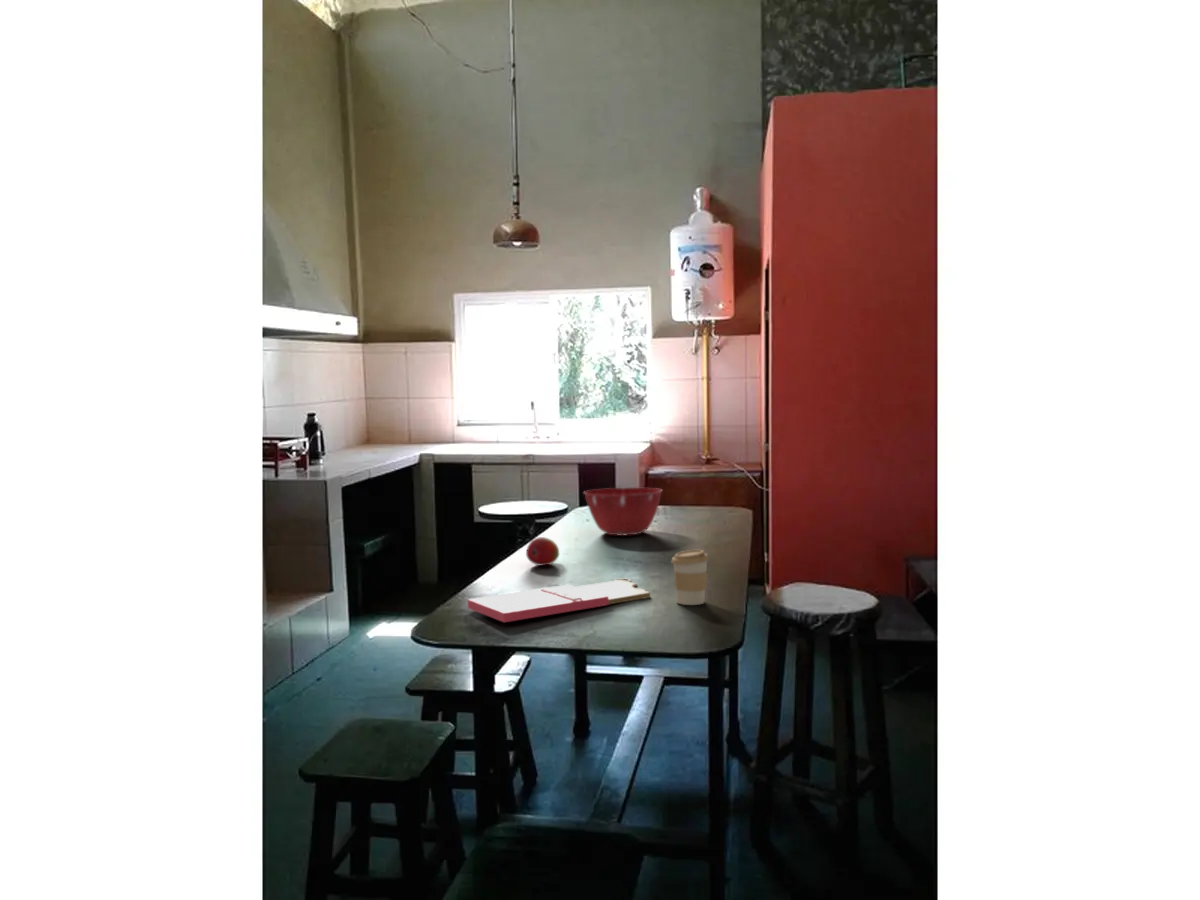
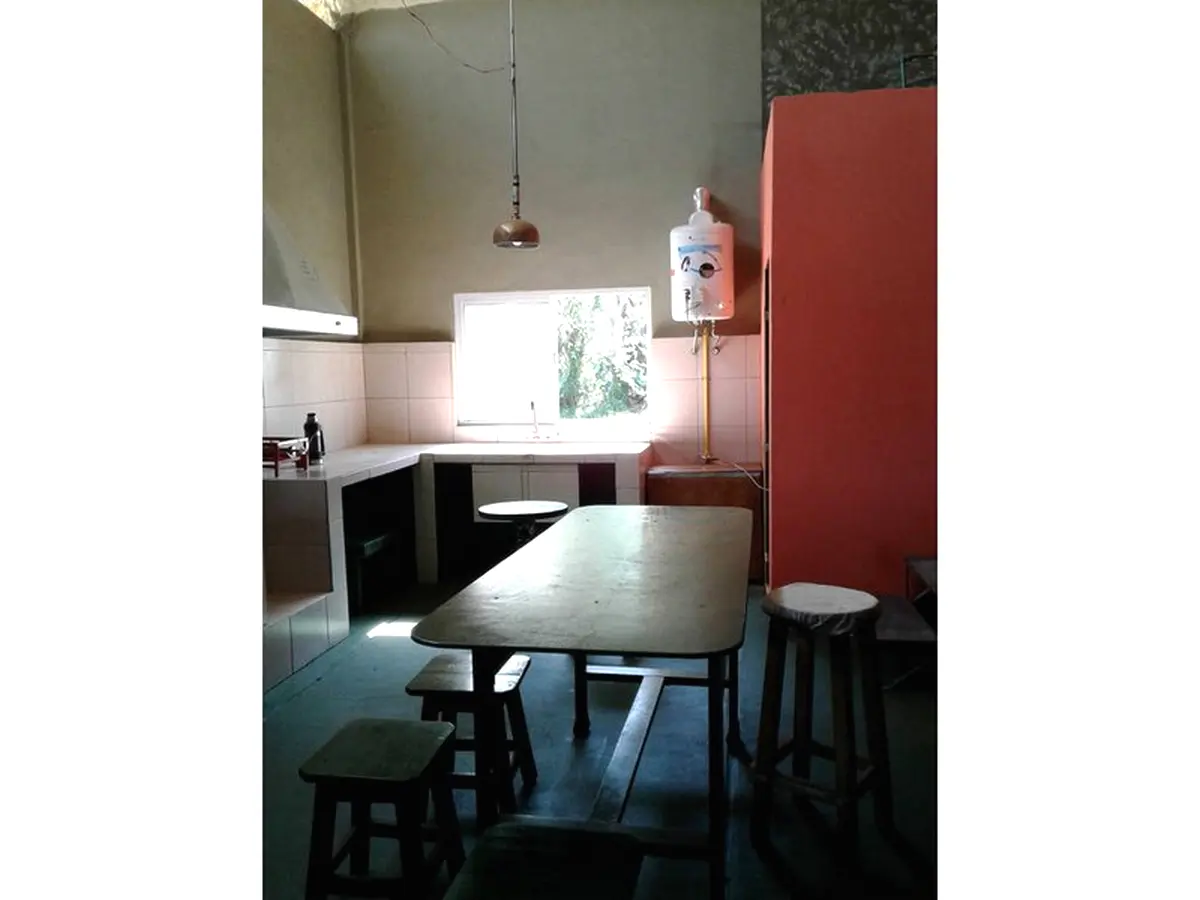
- fruit [525,536,560,567]
- mixing bowl [583,487,663,537]
- coffee cup [671,549,709,606]
- cutting board [467,578,651,623]
